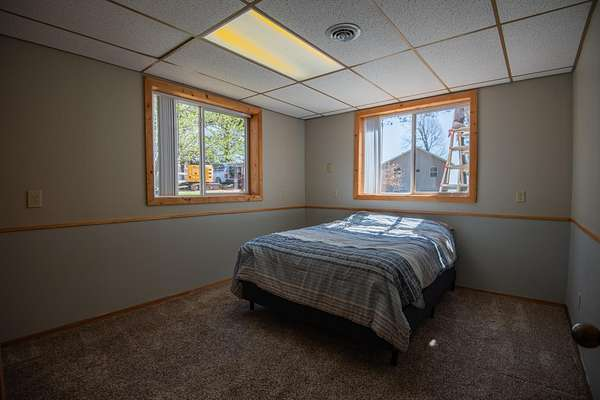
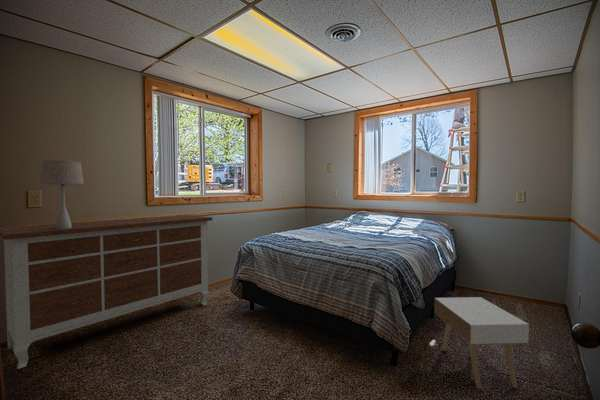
+ nightstand [433,296,530,390]
+ dresser [0,214,213,370]
+ table lamp [39,159,85,229]
